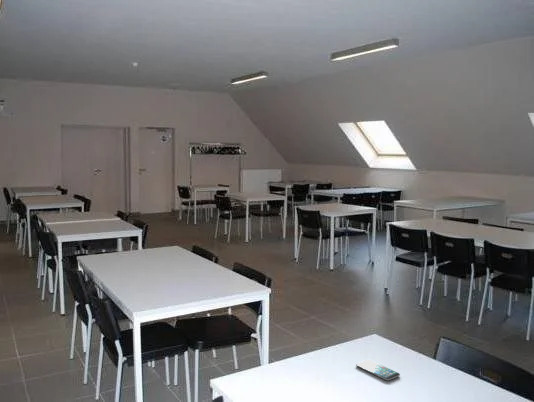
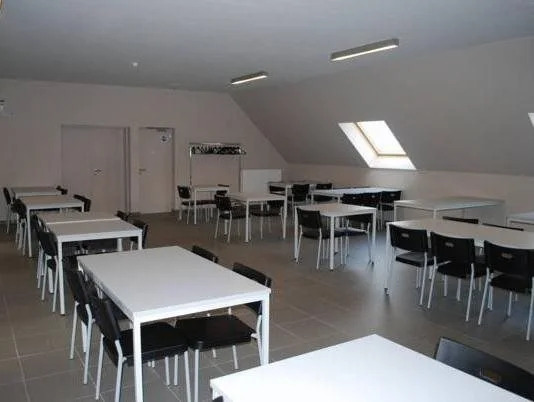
- smartphone [355,359,401,381]
